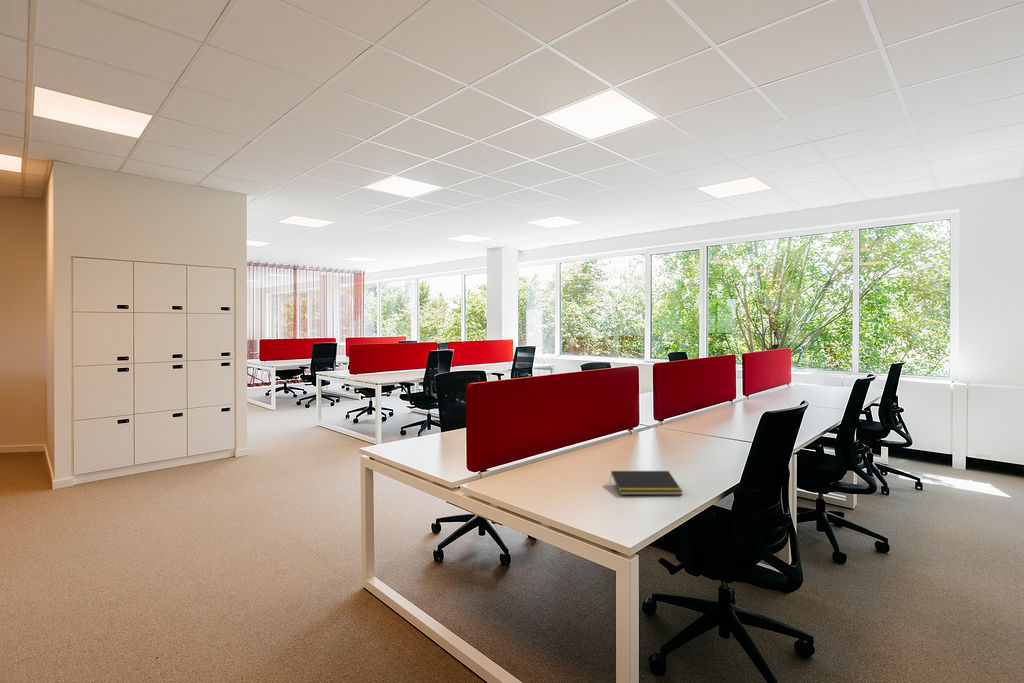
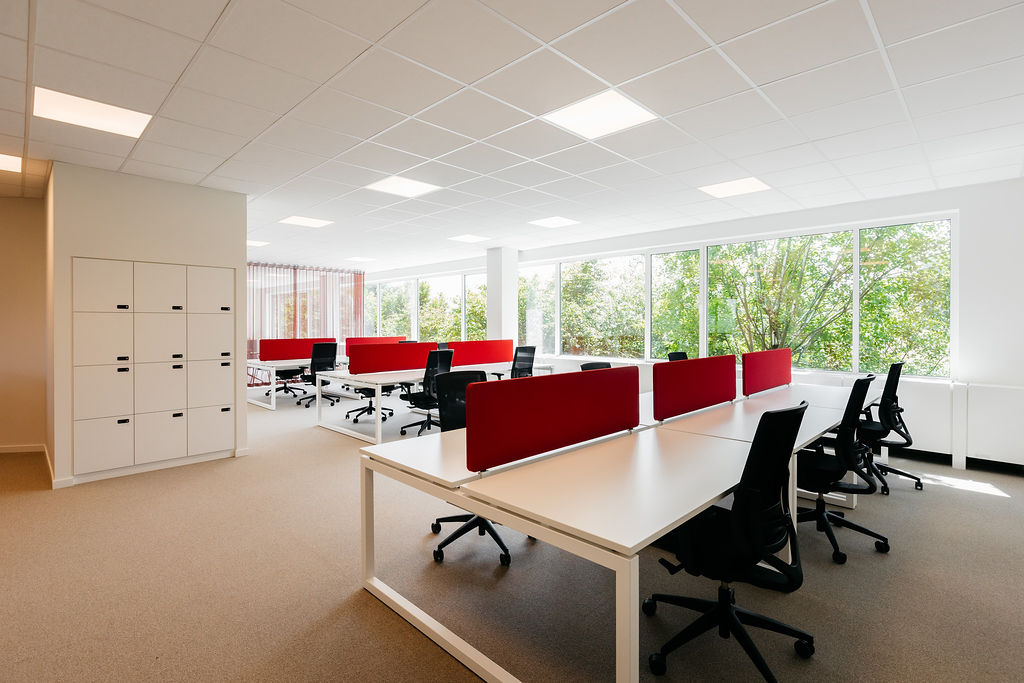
- notepad [609,470,684,496]
